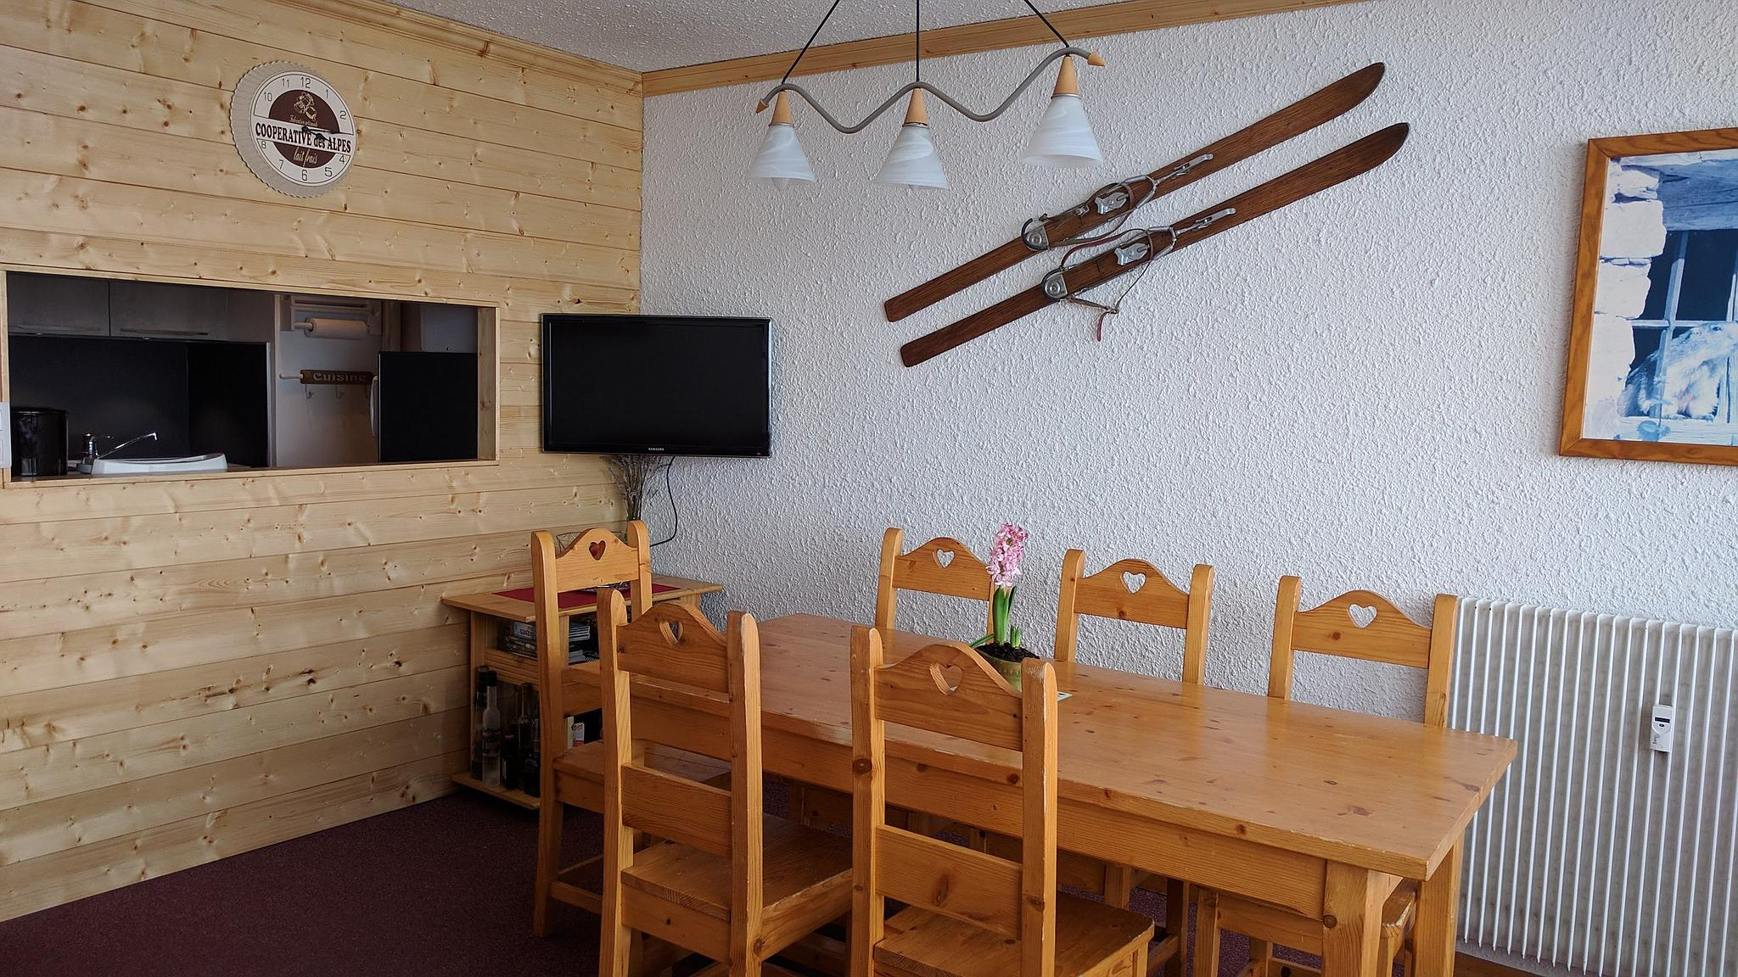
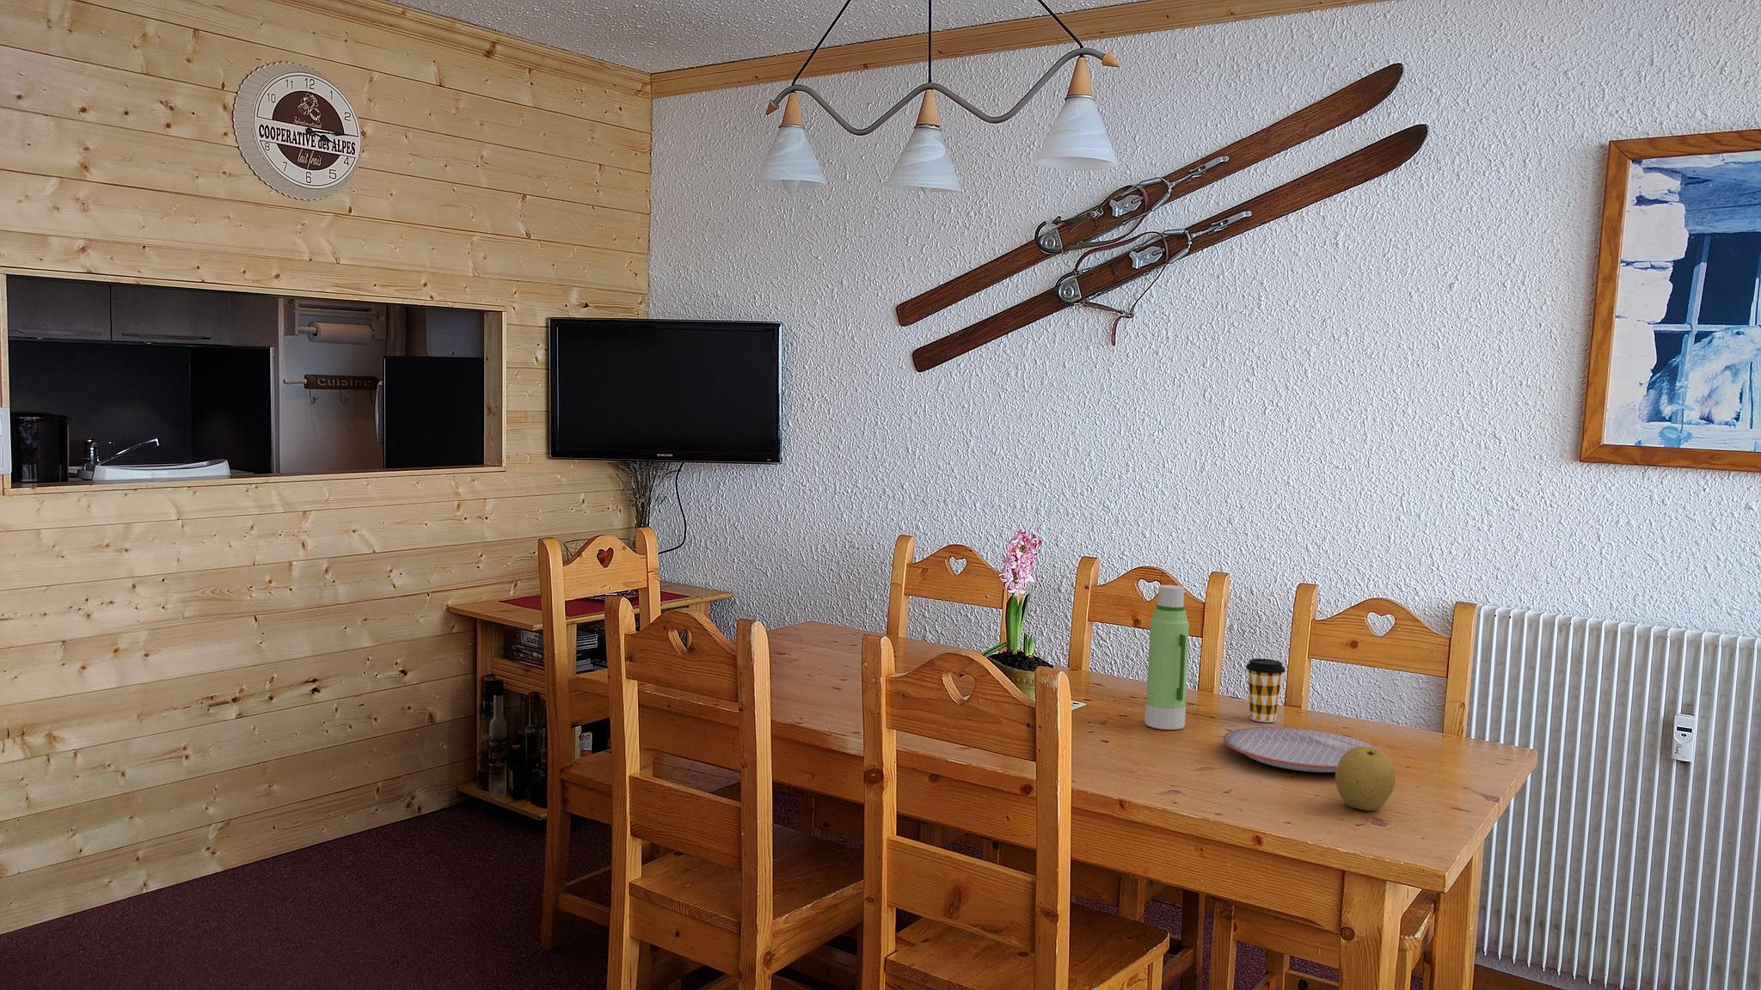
+ water bottle [1144,584,1190,730]
+ plate [1223,726,1382,774]
+ coffee cup [1245,658,1286,723]
+ fruit [1334,746,1397,811]
